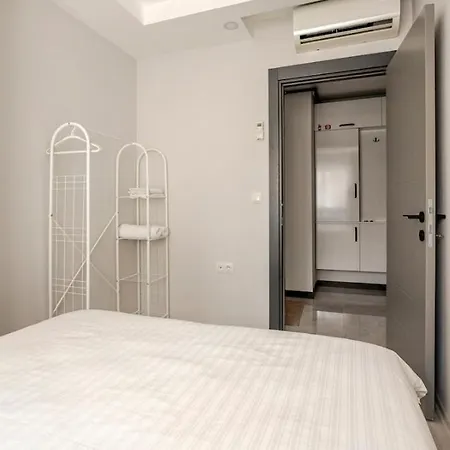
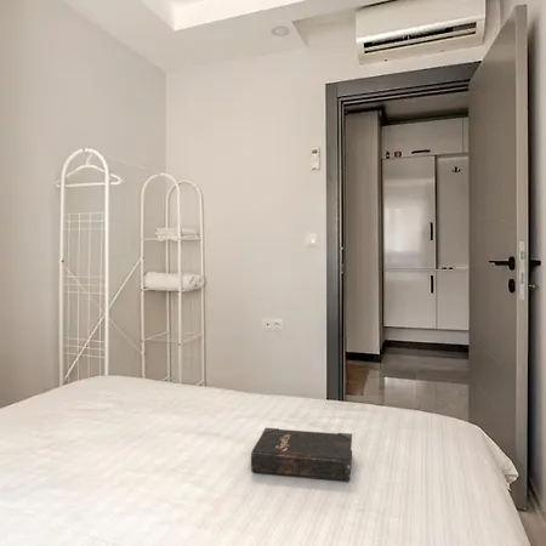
+ hardback book [250,427,353,482]
